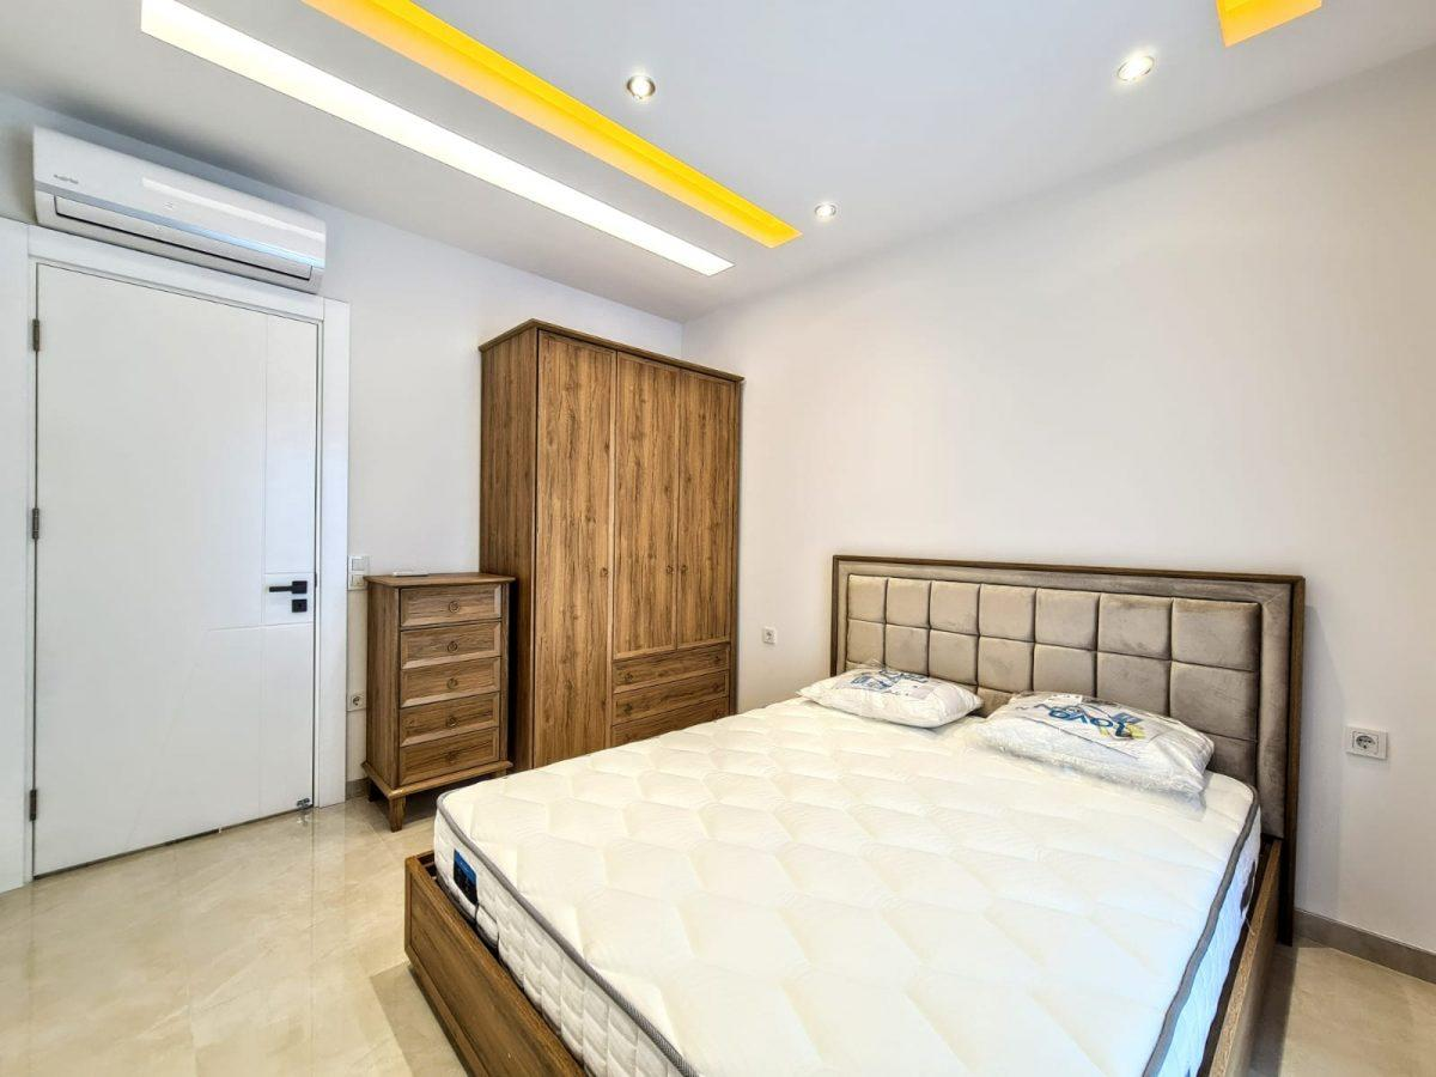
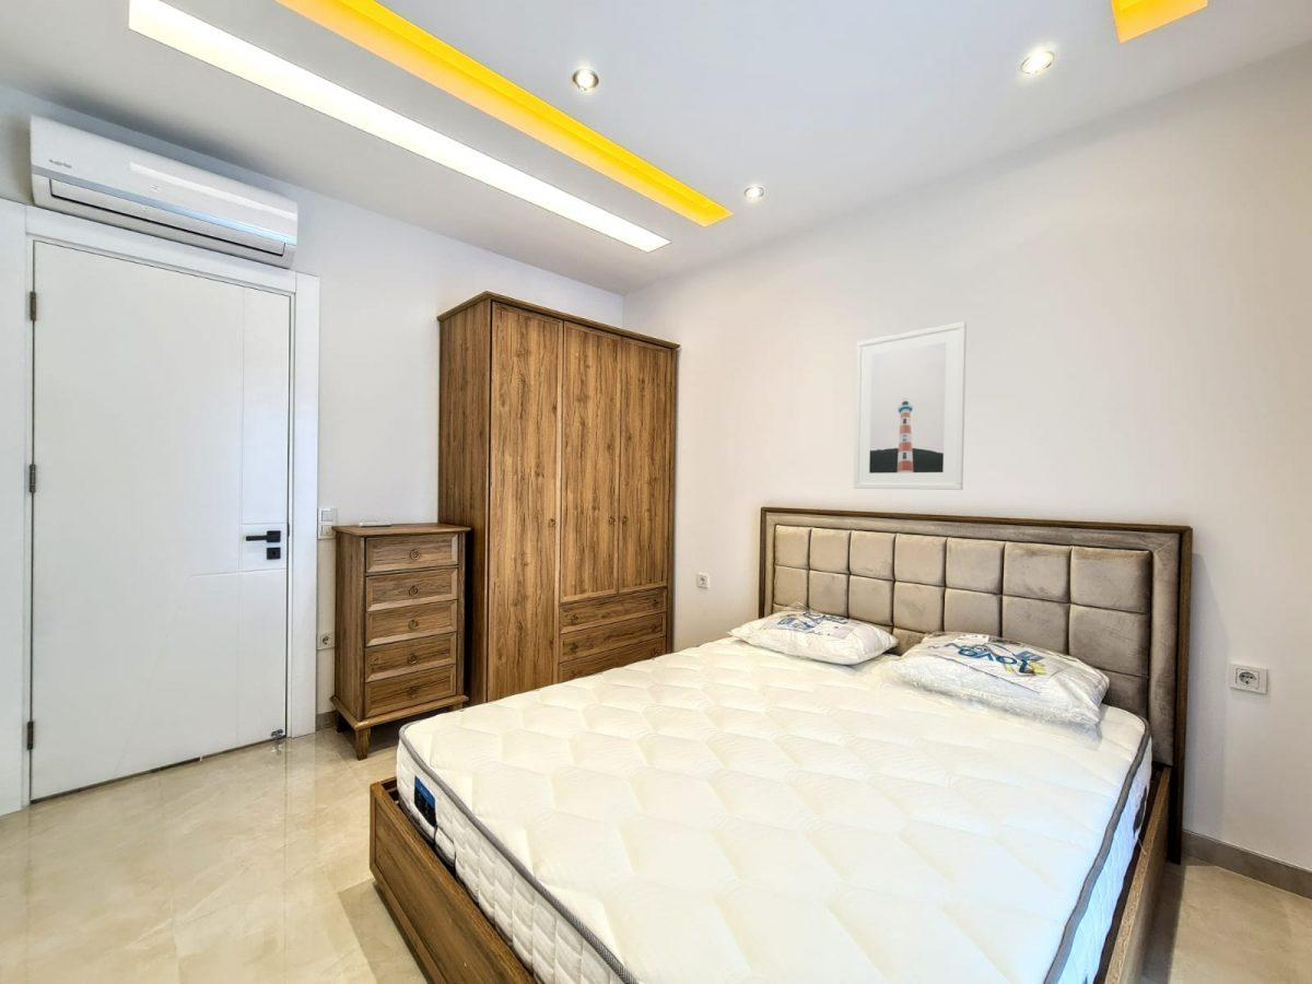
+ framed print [853,320,968,491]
